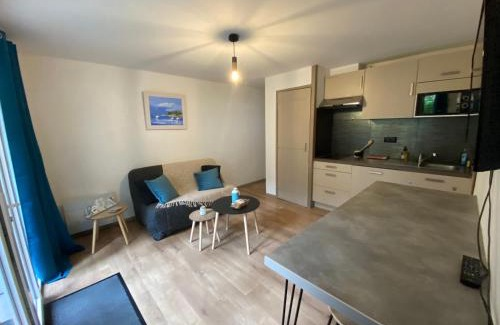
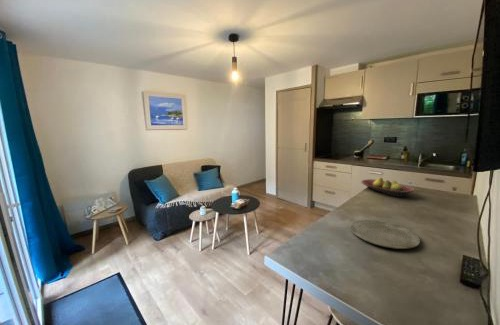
+ fruit bowl [360,177,416,198]
+ plate [350,219,421,250]
